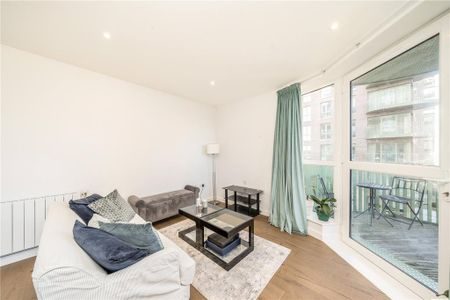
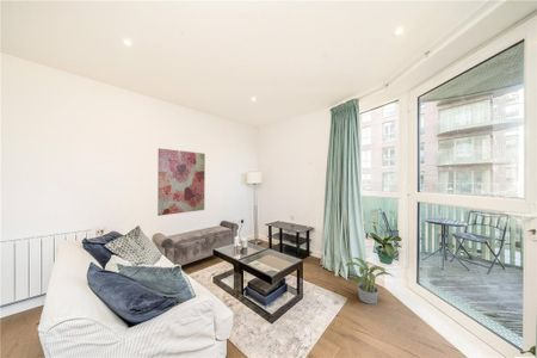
+ wall art [156,148,206,217]
+ potted plant [344,257,395,305]
